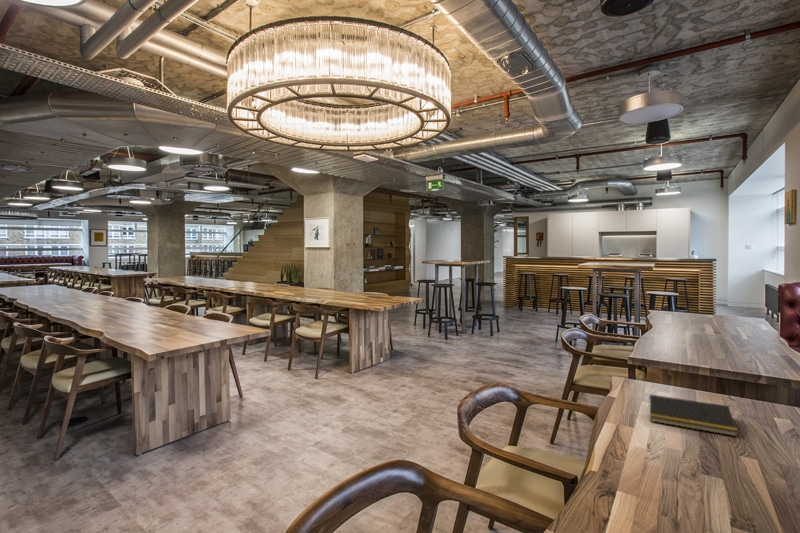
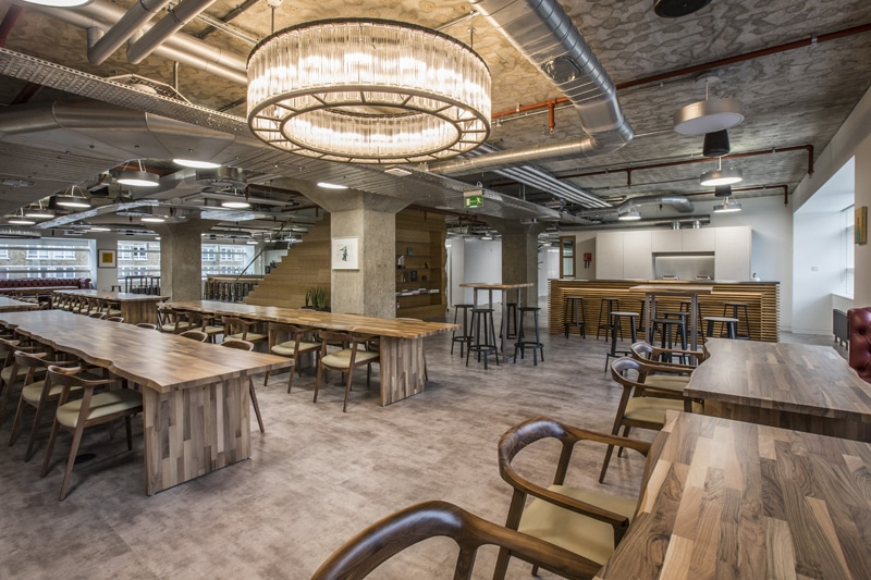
- notepad [647,393,739,438]
